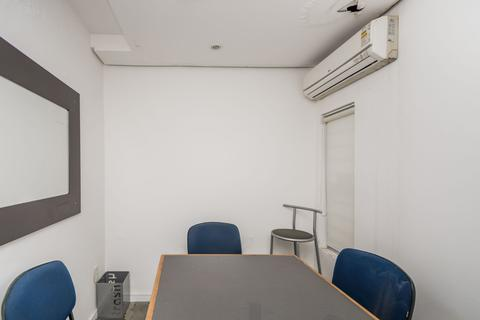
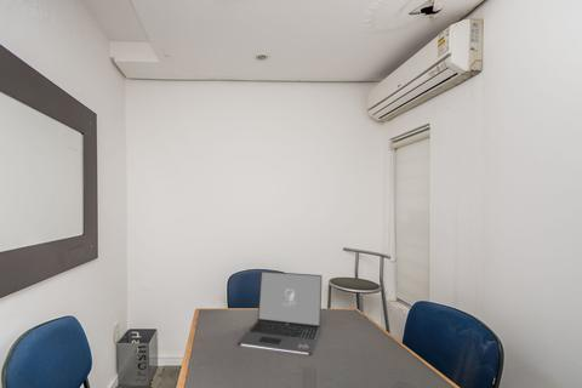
+ laptop [236,270,324,355]
